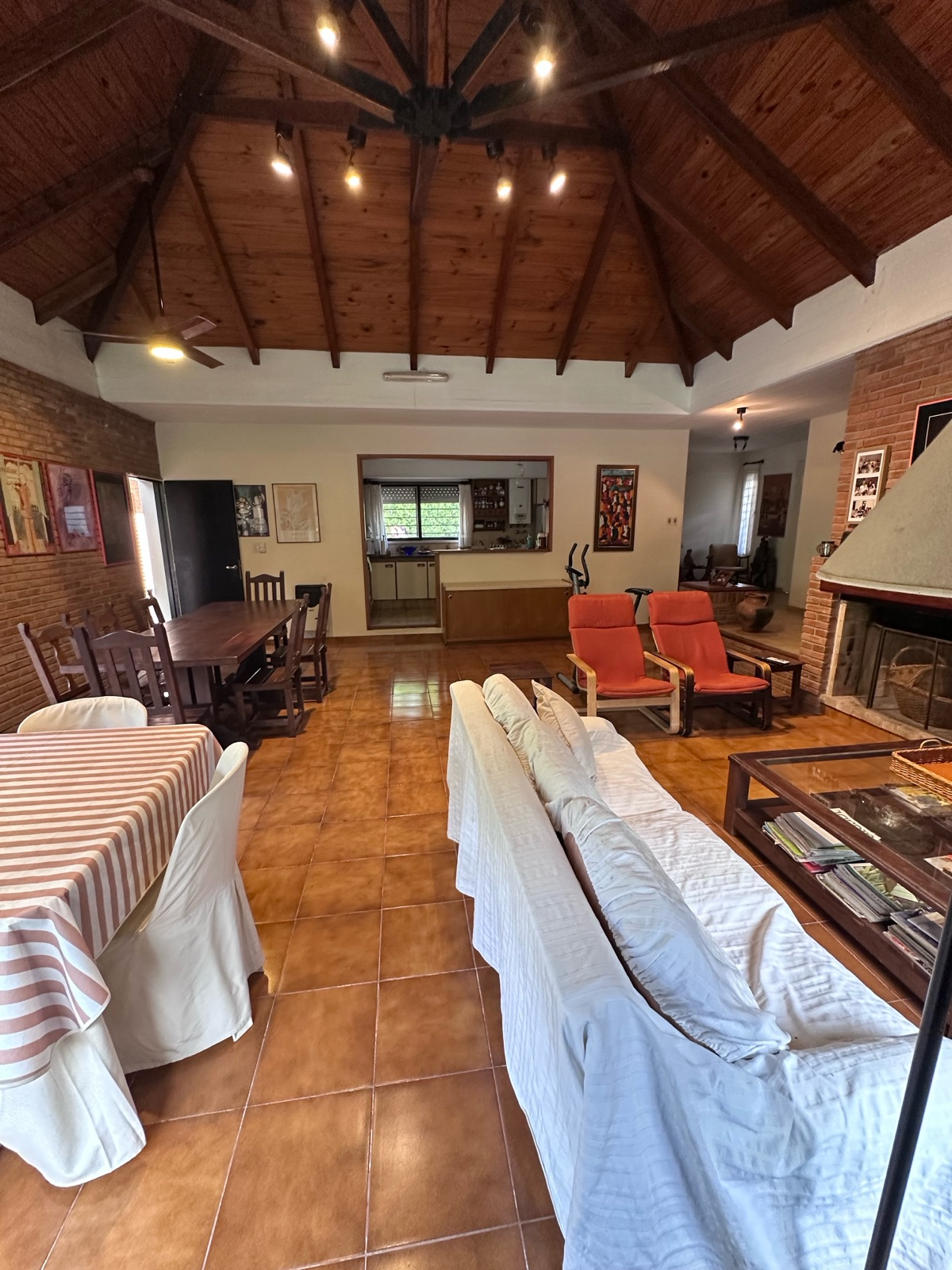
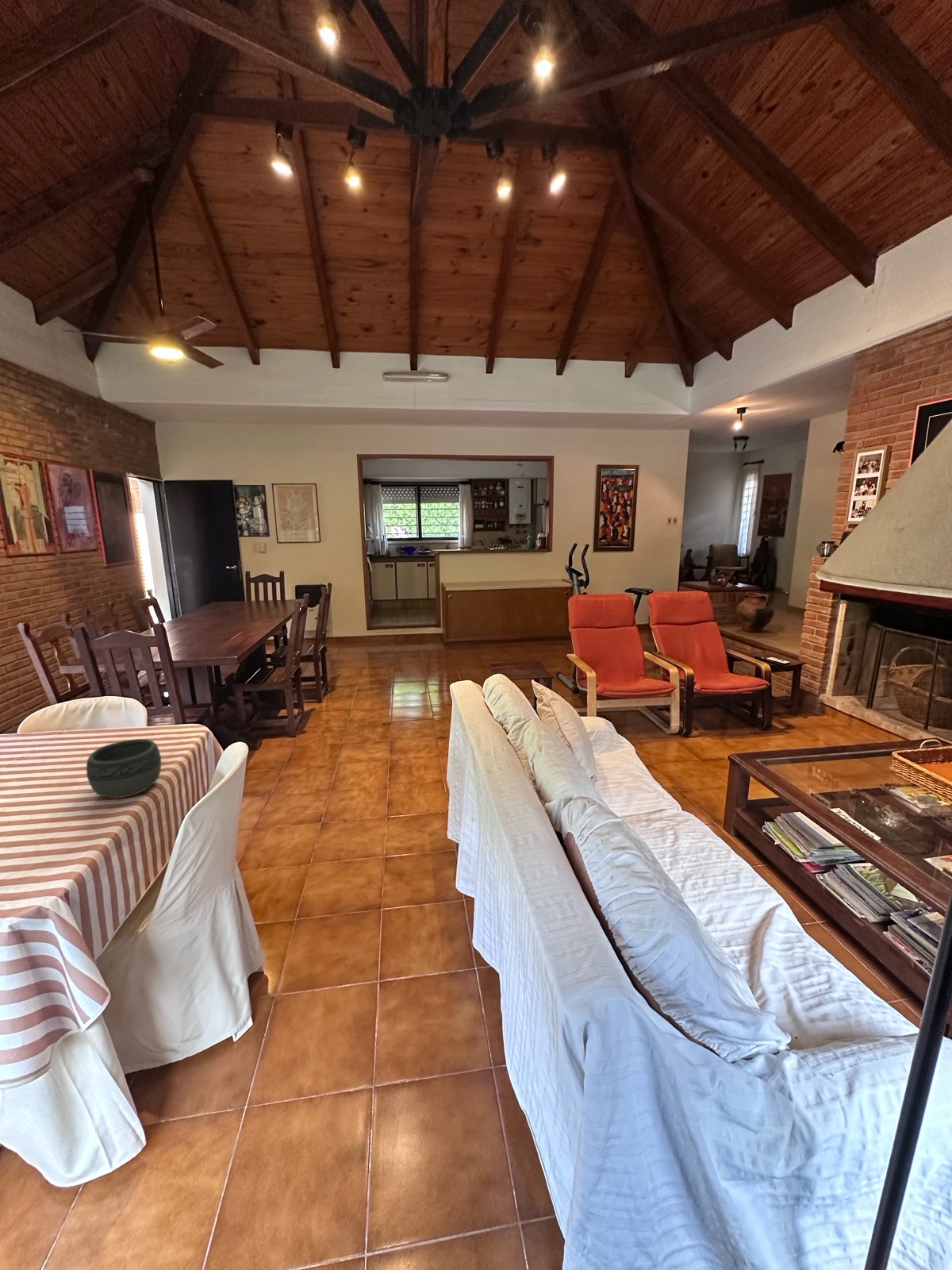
+ bowl [86,738,162,799]
